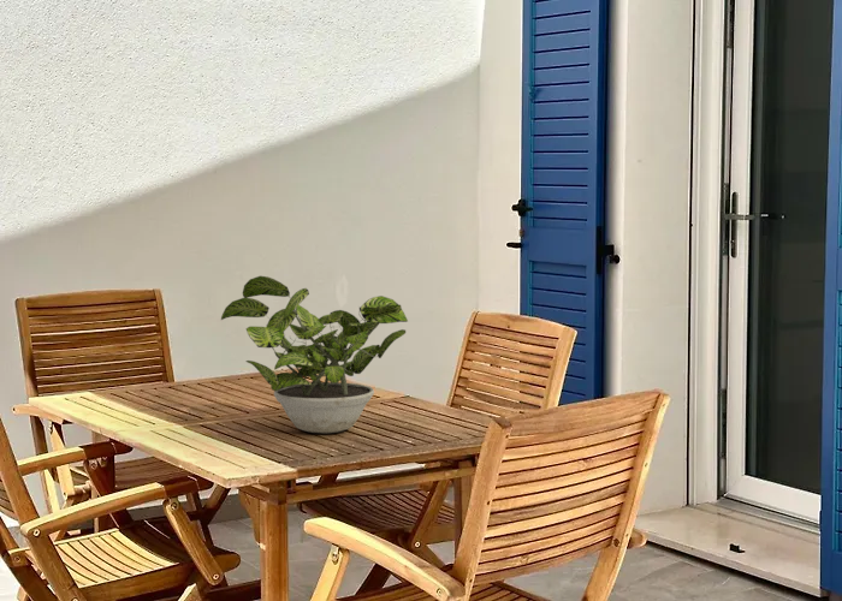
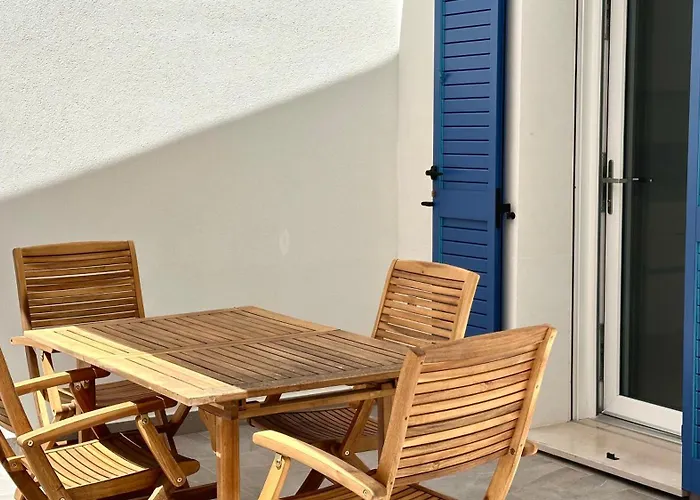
- potted plant [220,275,409,435]
